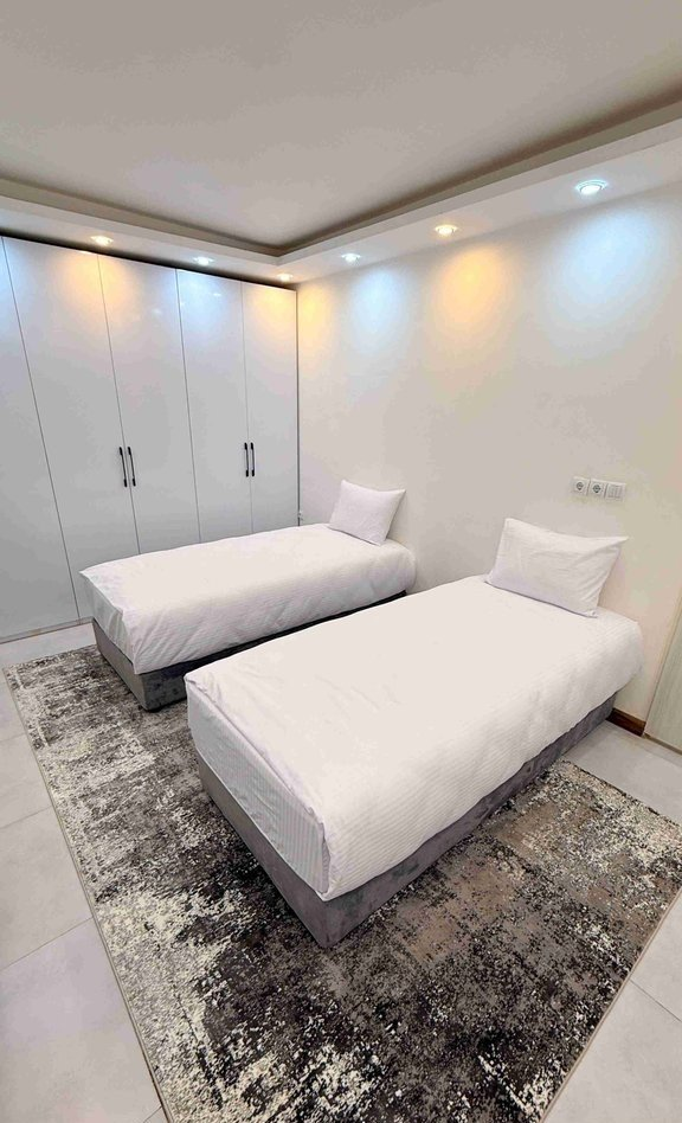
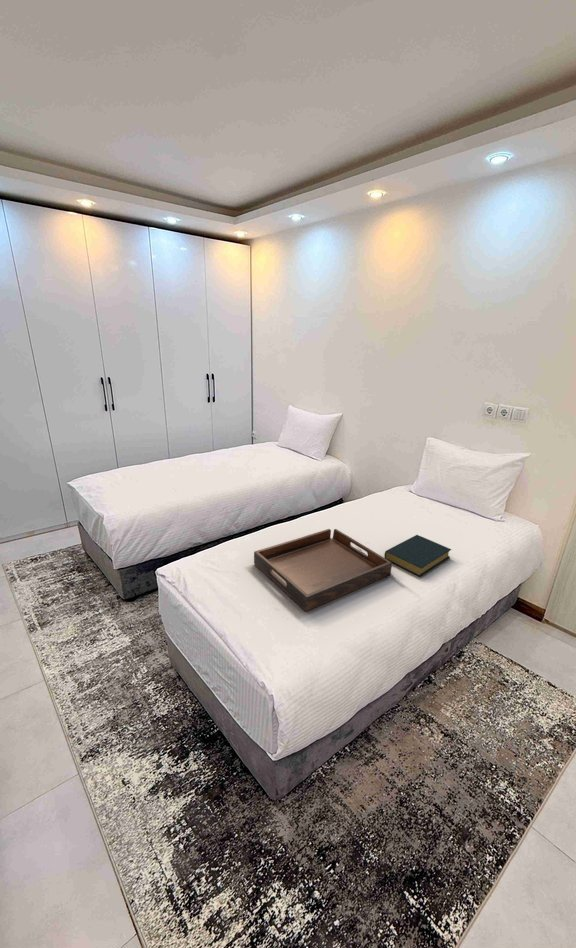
+ hardback book [383,534,453,577]
+ serving tray [253,528,393,612]
